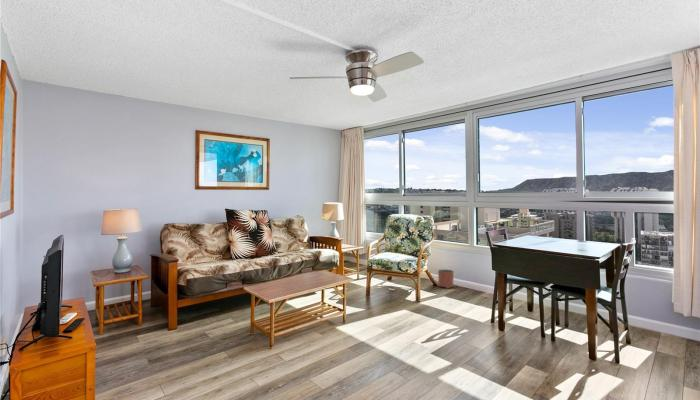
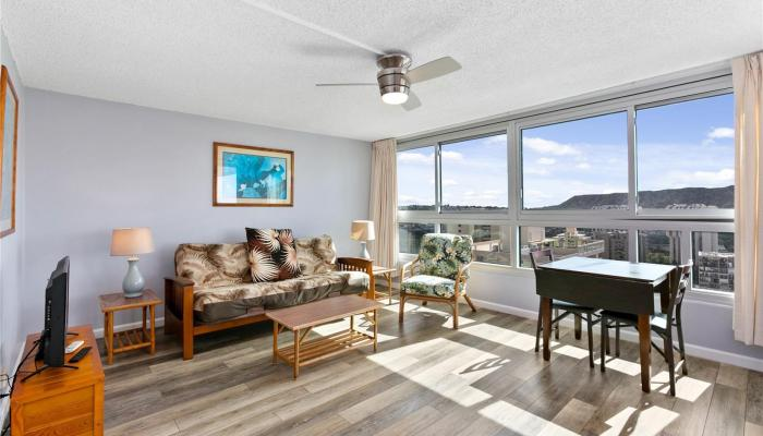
- planter [437,268,455,289]
